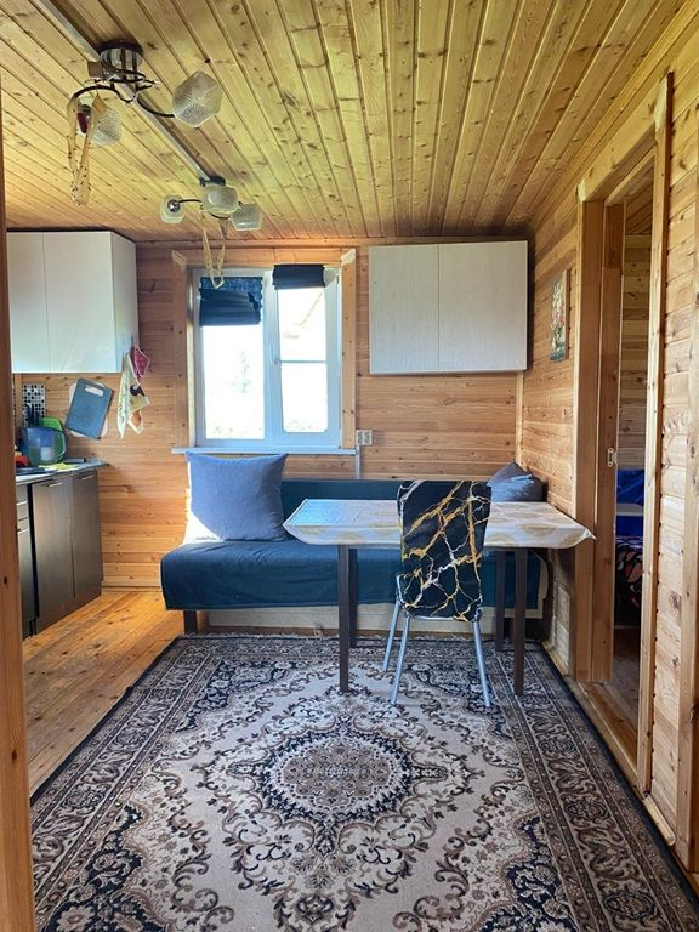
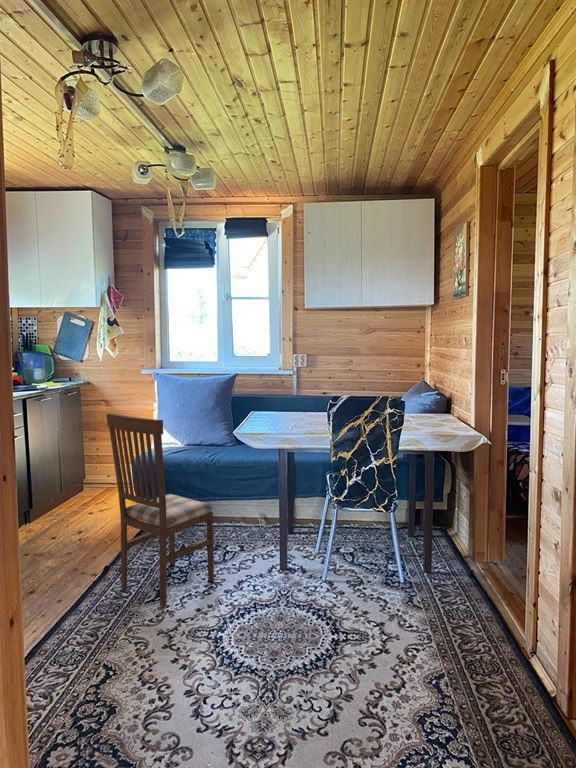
+ dining chair [105,412,215,608]
